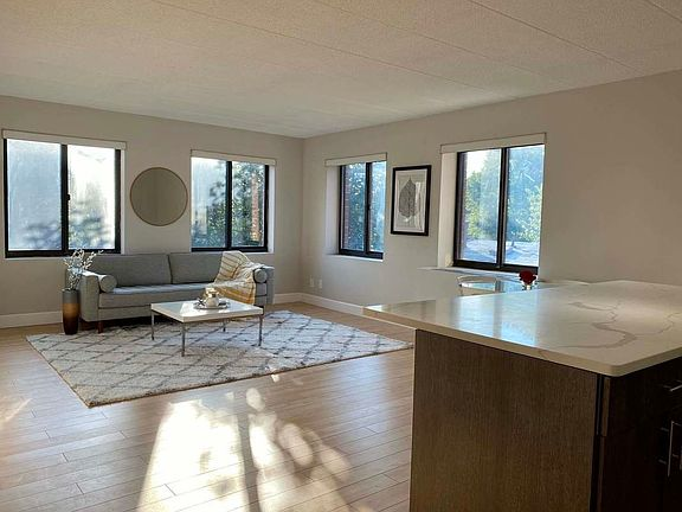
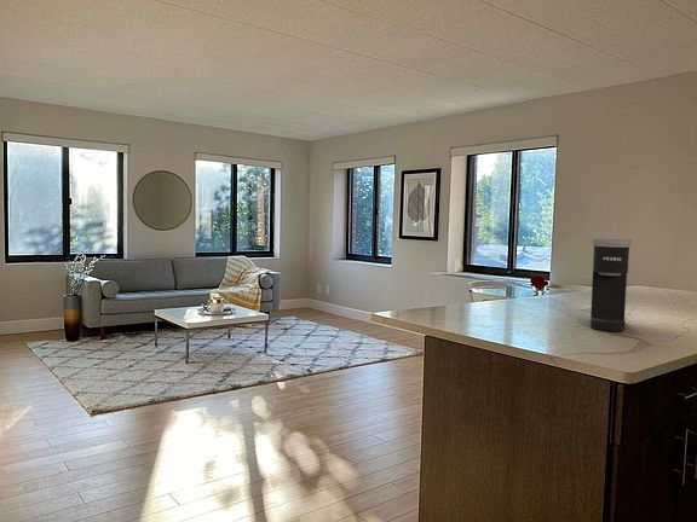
+ coffee maker [589,238,632,332]
